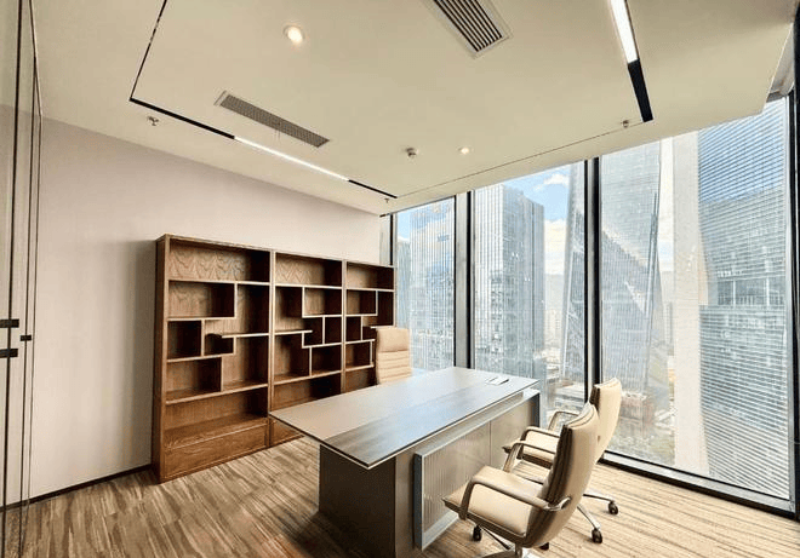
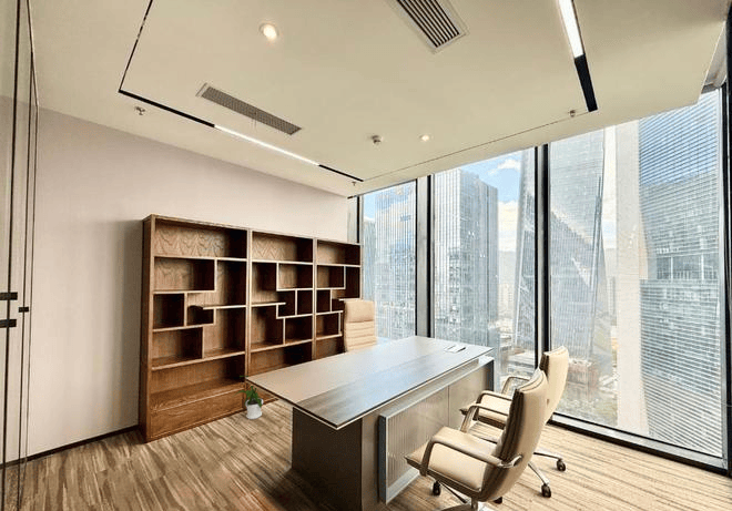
+ house plant [233,375,264,420]
